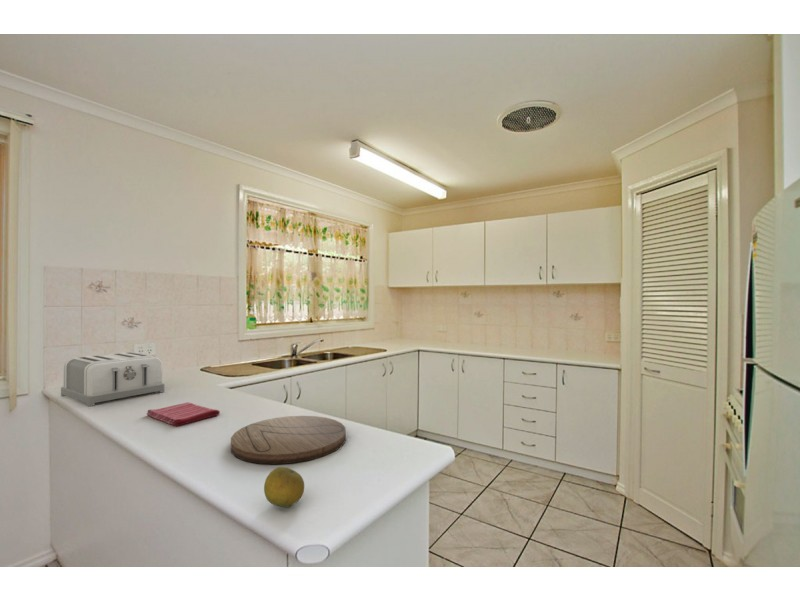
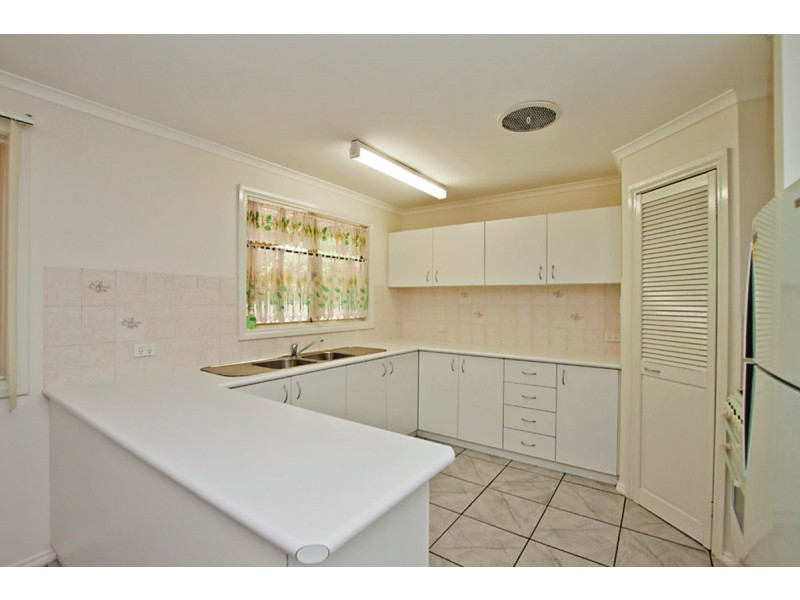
- fruit [263,466,305,508]
- dish towel [146,401,221,428]
- toaster [60,351,165,407]
- cutting board [230,415,347,465]
